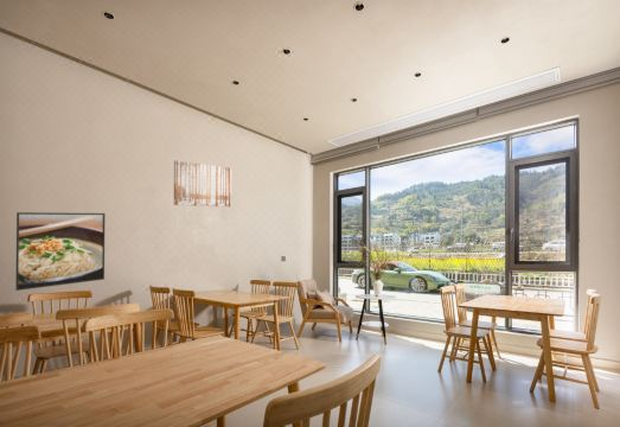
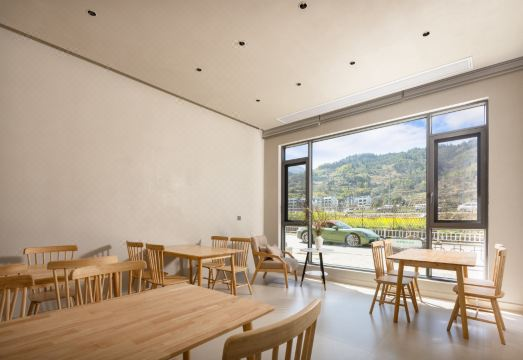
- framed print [14,211,107,292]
- wall art [173,159,232,208]
